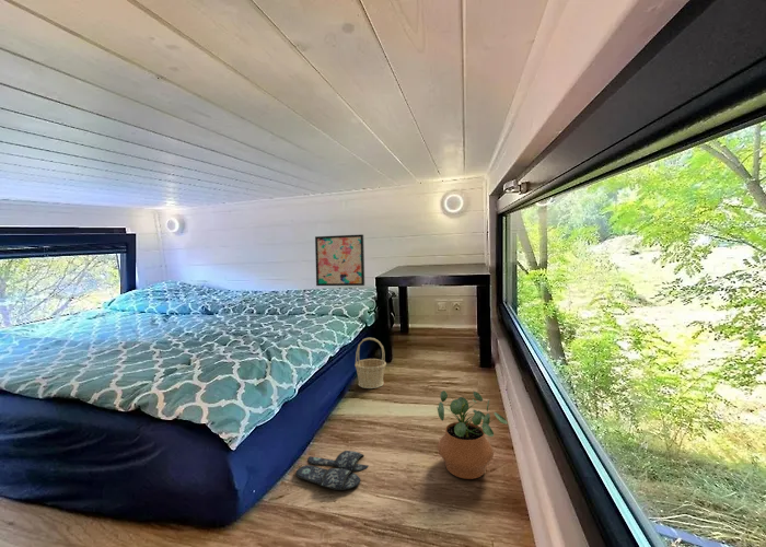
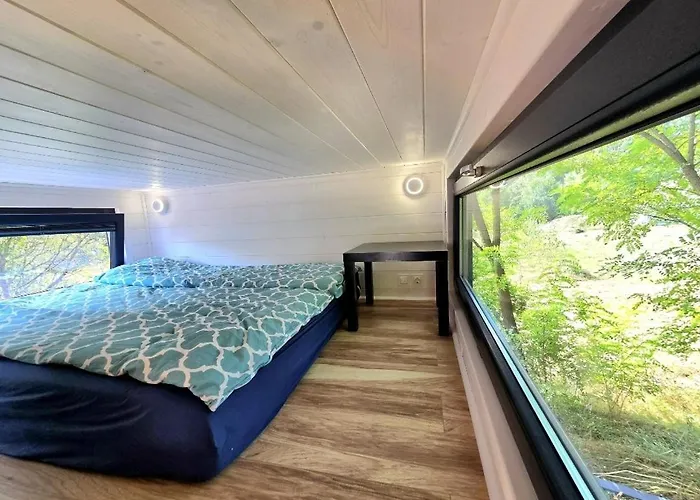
- wall art [314,233,365,287]
- potted plant [436,389,509,480]
- slippers [294,450,370,491]
- basket [353,337,387,389]
